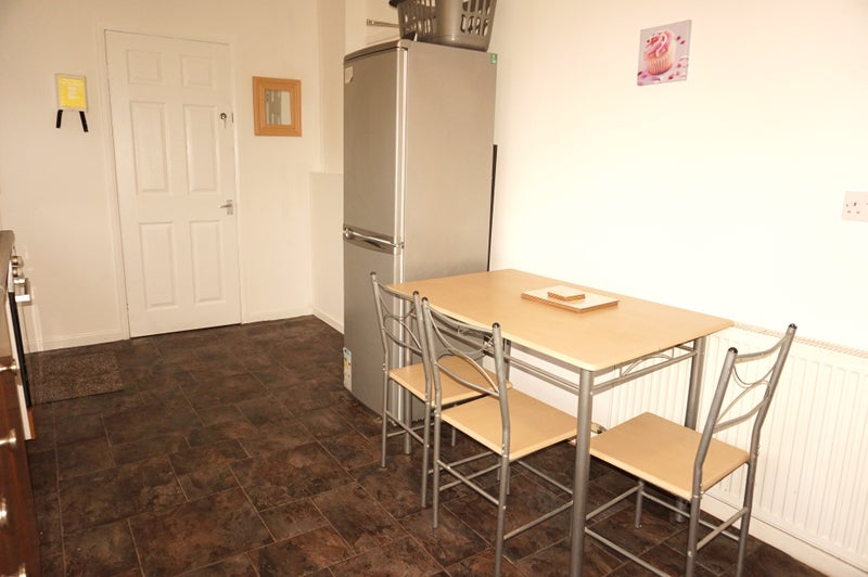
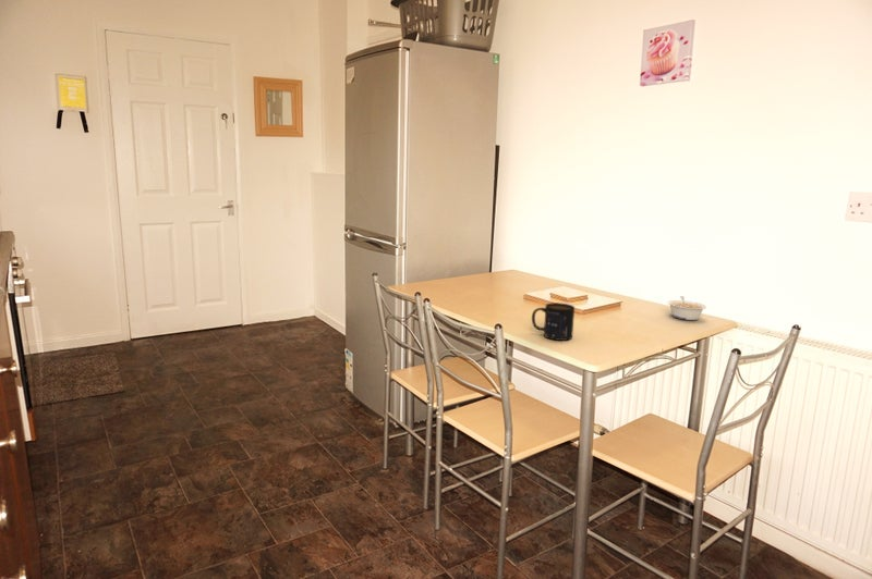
+ legume [667,295,707,321]
+ mug [531,301,576,342]
